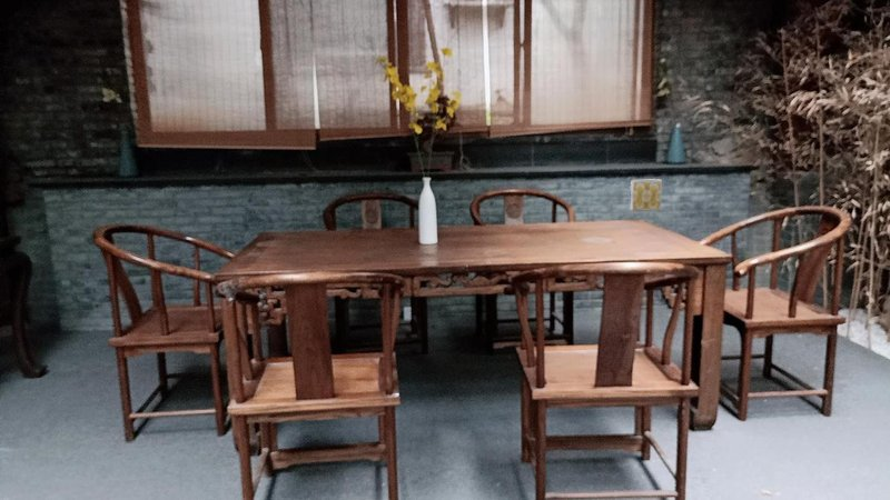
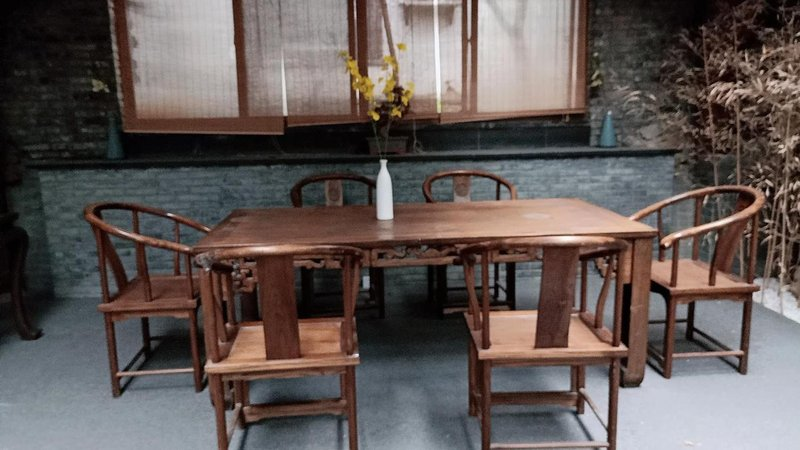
- ceramic tile [630,178,663,212]
